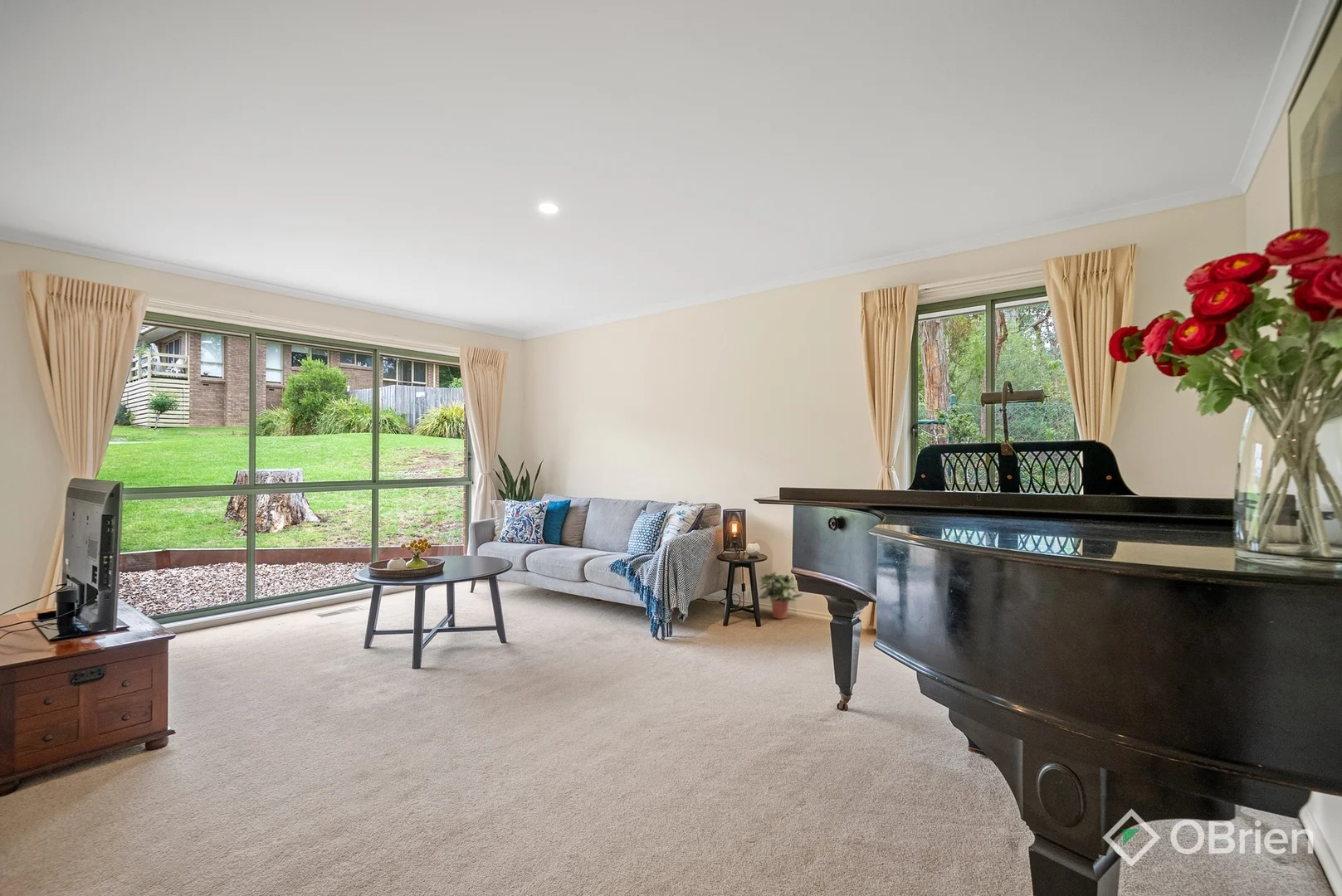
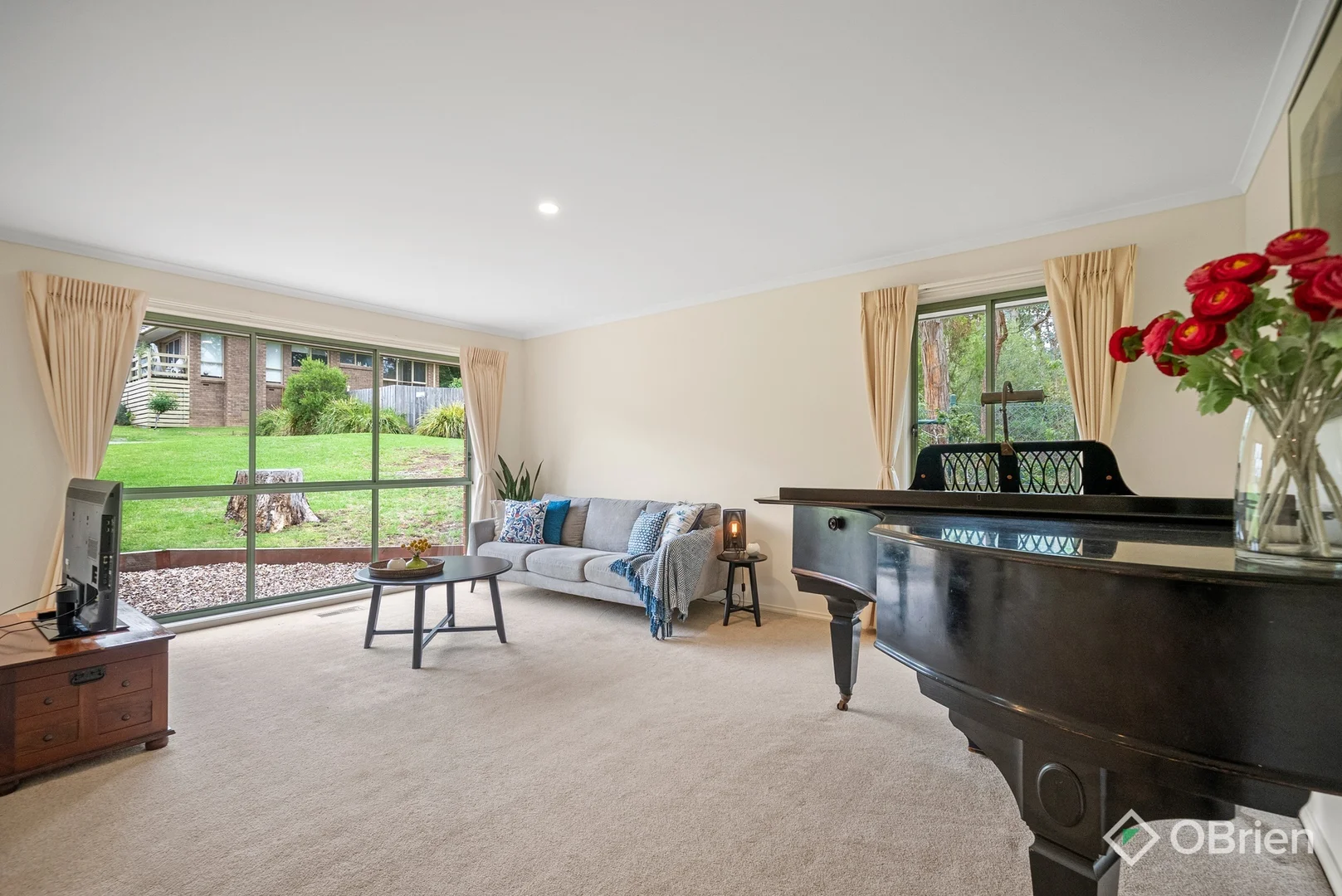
- potted plant [758,571,804,620]
